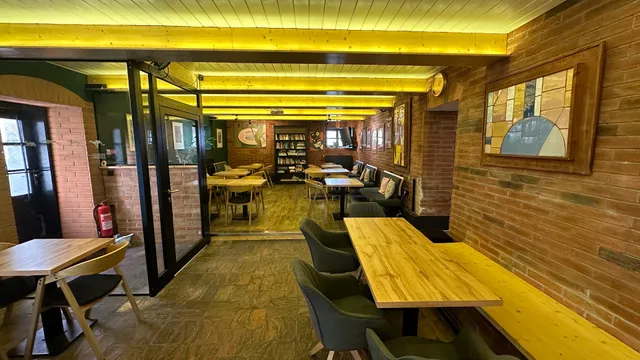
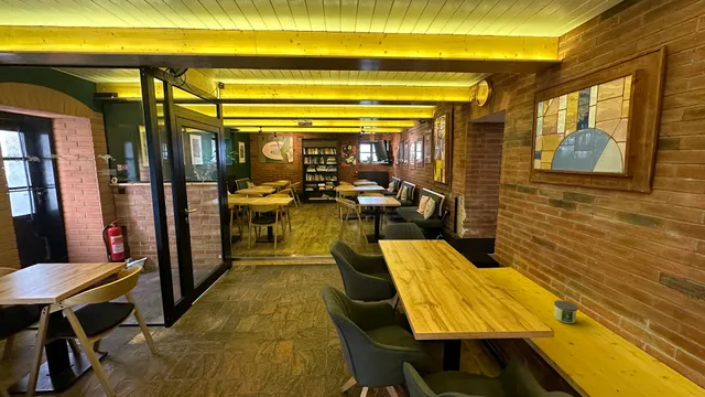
+ candle [553,299,579,324]
